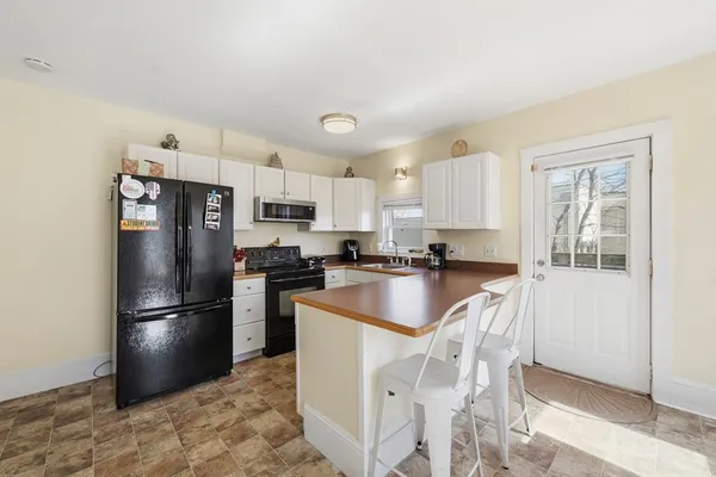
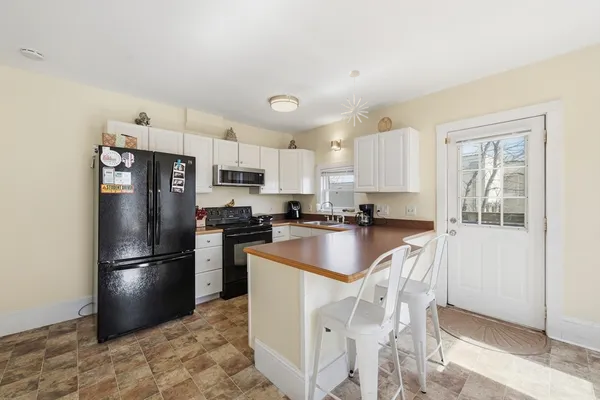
+ pendant light [339,69,370,128]
